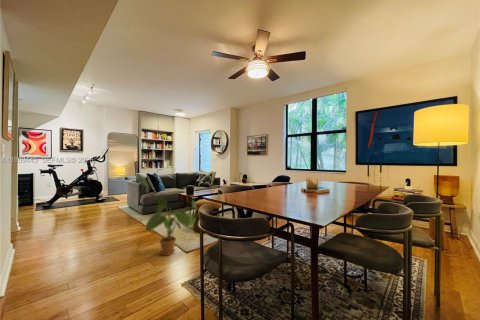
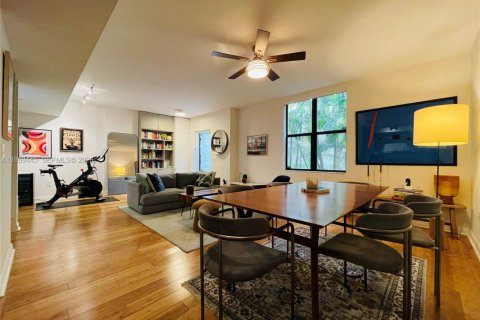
- house plant [144,197,199,256]
